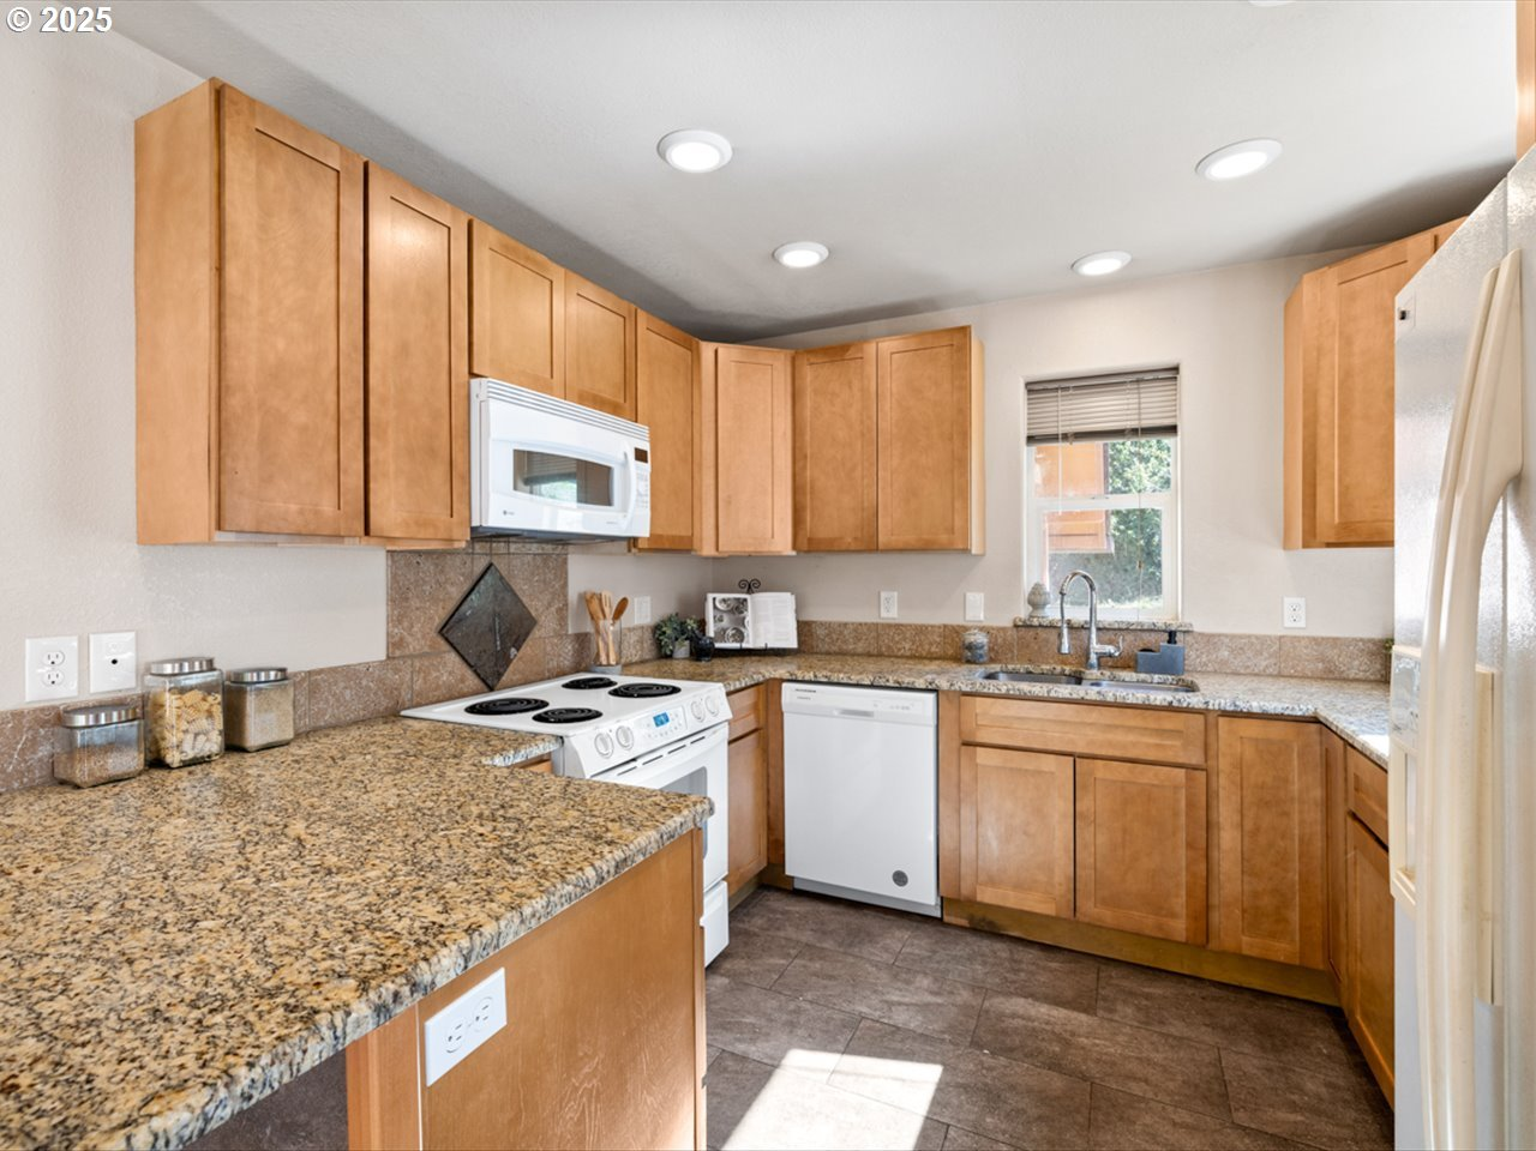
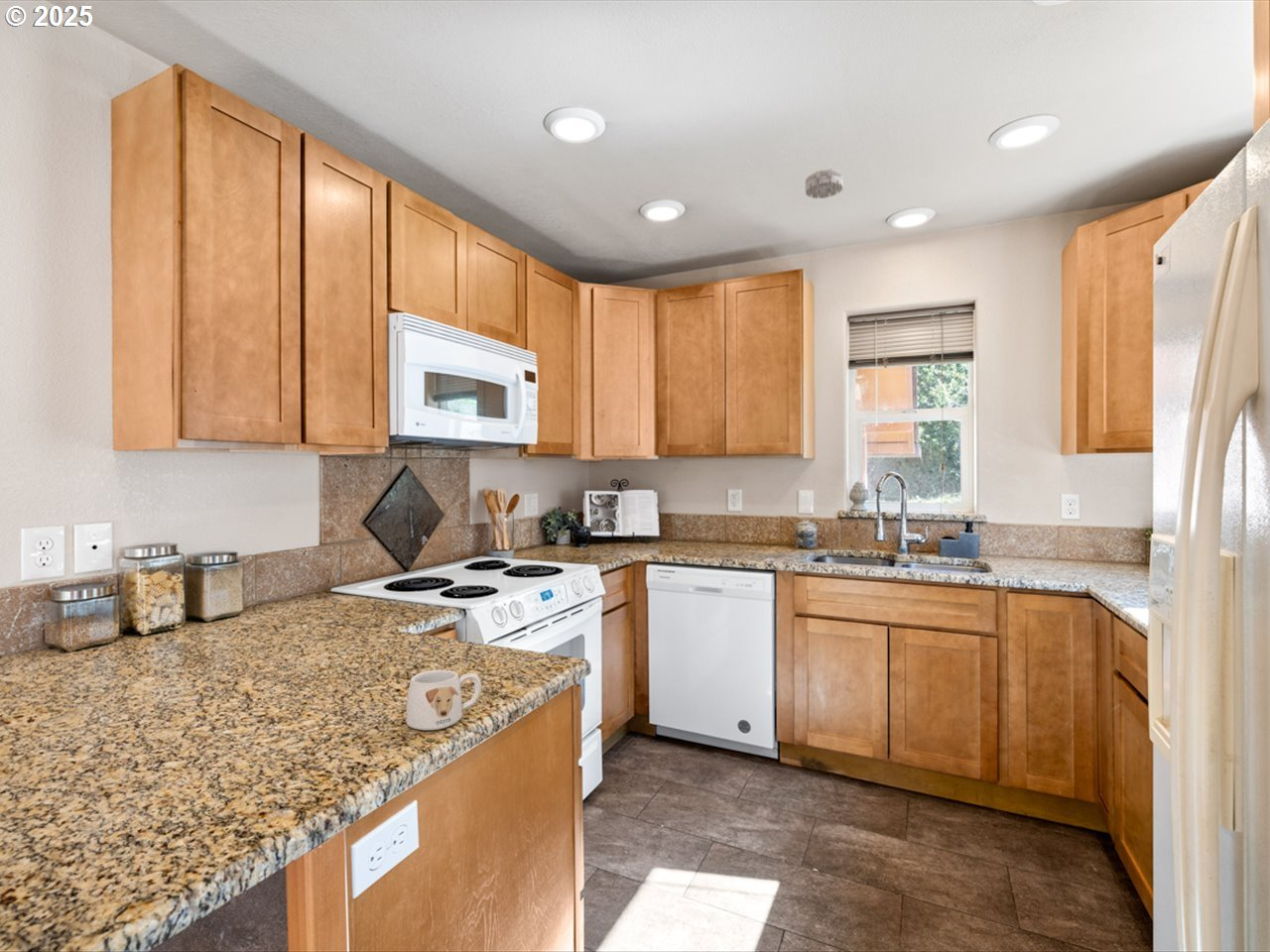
+ mug [406,669,482,731]
+ smoke detector [805,169,844,199]
